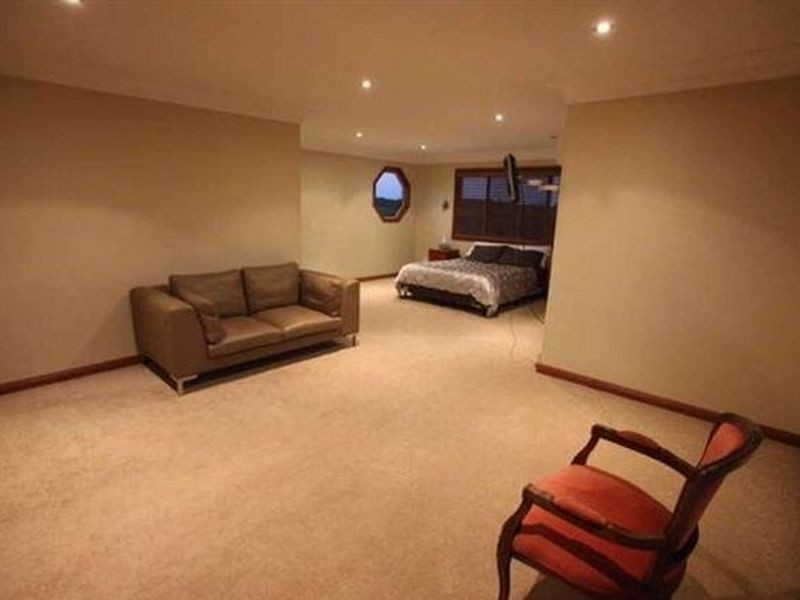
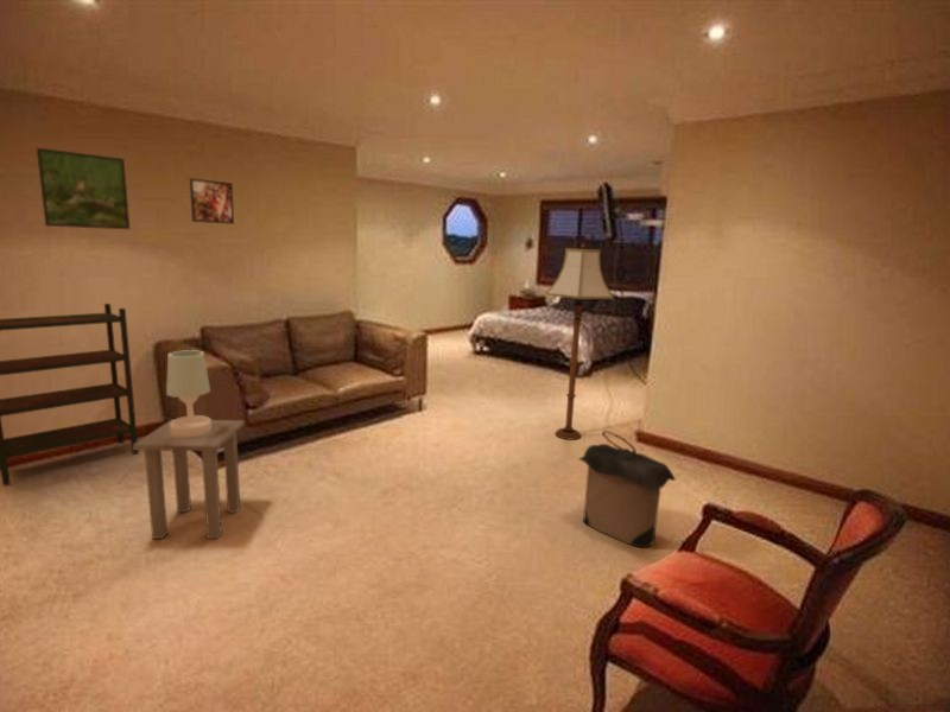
+ floor lamp [545,241,615,441]
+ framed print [189,177,235,225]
+ table lamp [165,349,213,438]
+ side table [133,418,246,540]
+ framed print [36,147,131,230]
+ bookshelf [0,303,140,487]
+ laundry hamper [577,430,677,549]
